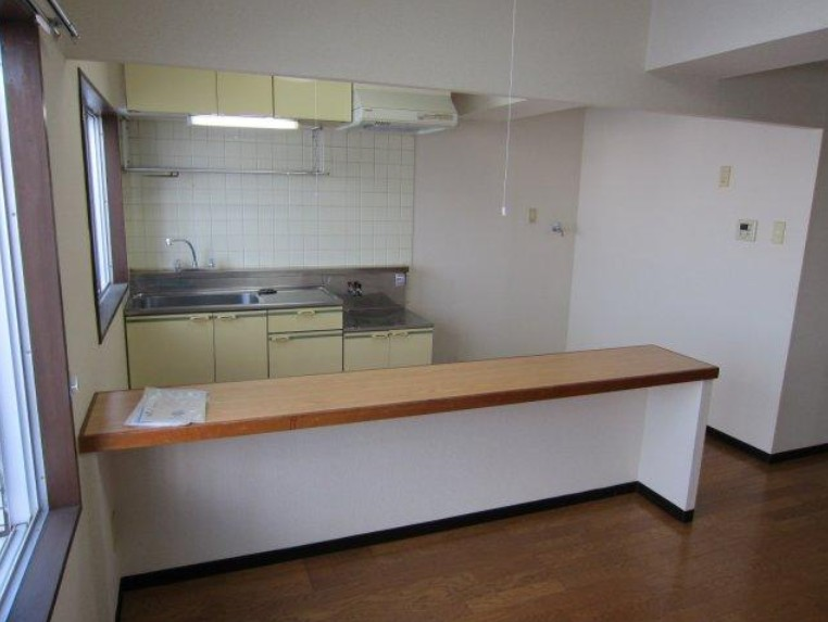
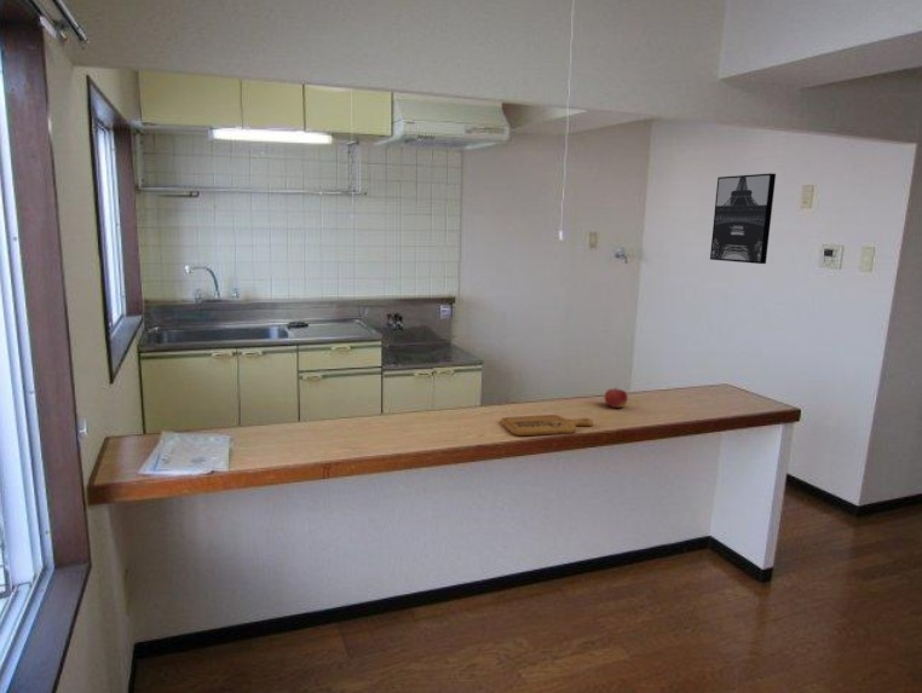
+ fruit [604,386,629,409]
+ cutting board [500,414,594,437]
+ wall art [709,172,777,265]
